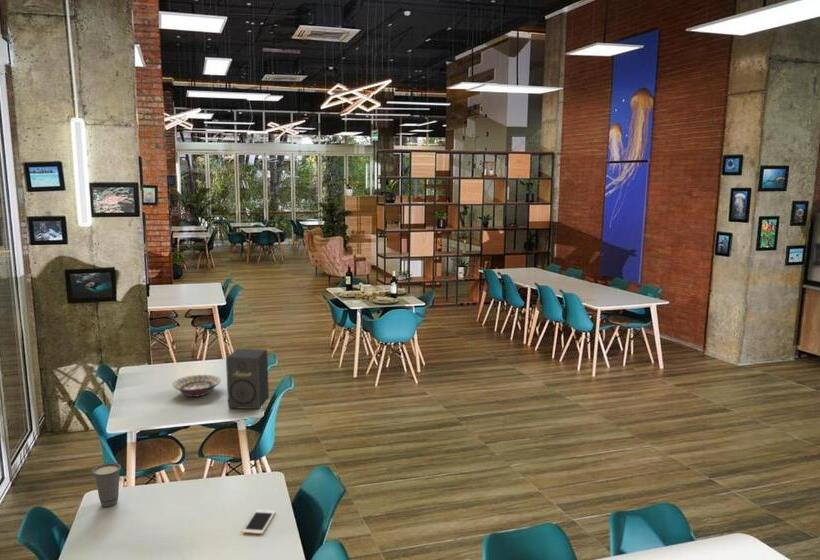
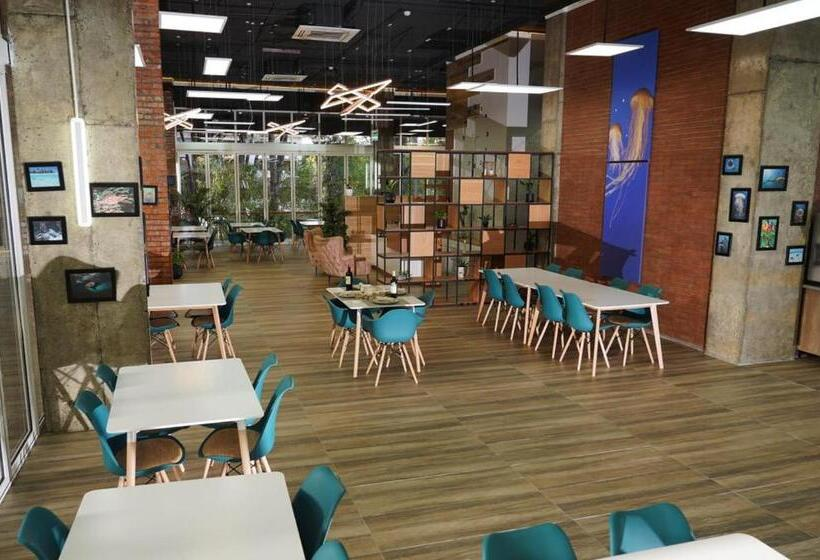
- cup [91,462,122,508]
- speaker [225,348,270,410]
- decorative bowl [171,374,222,398]
- cell phone [242,509,276,535]
